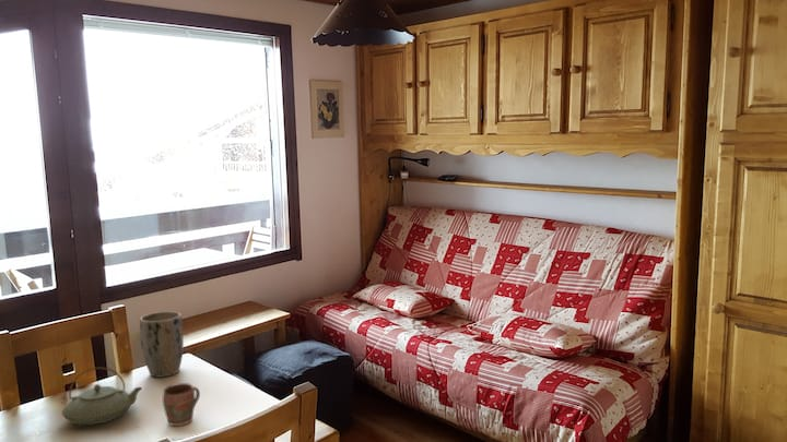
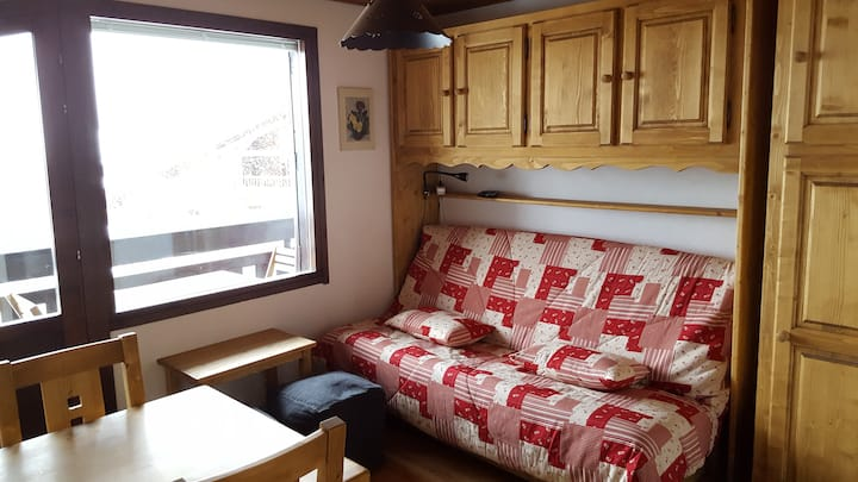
- teapot [61,367,143,426]
- mug [162,382,201,427]
- plant pot [139,311,185,378]
